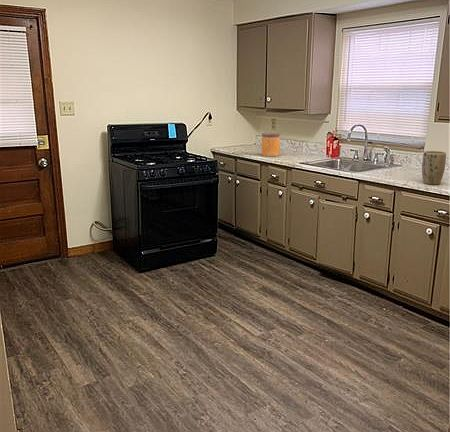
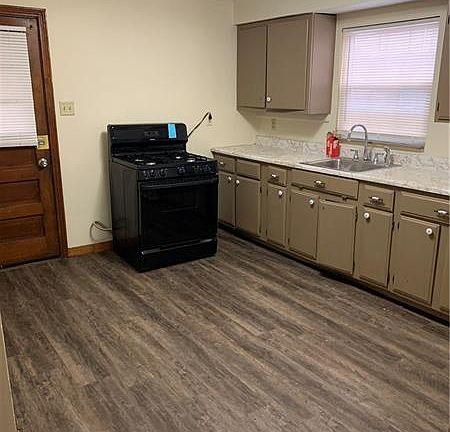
- jar [261,132,281,157]
- plant pot [421,150,447,185]
